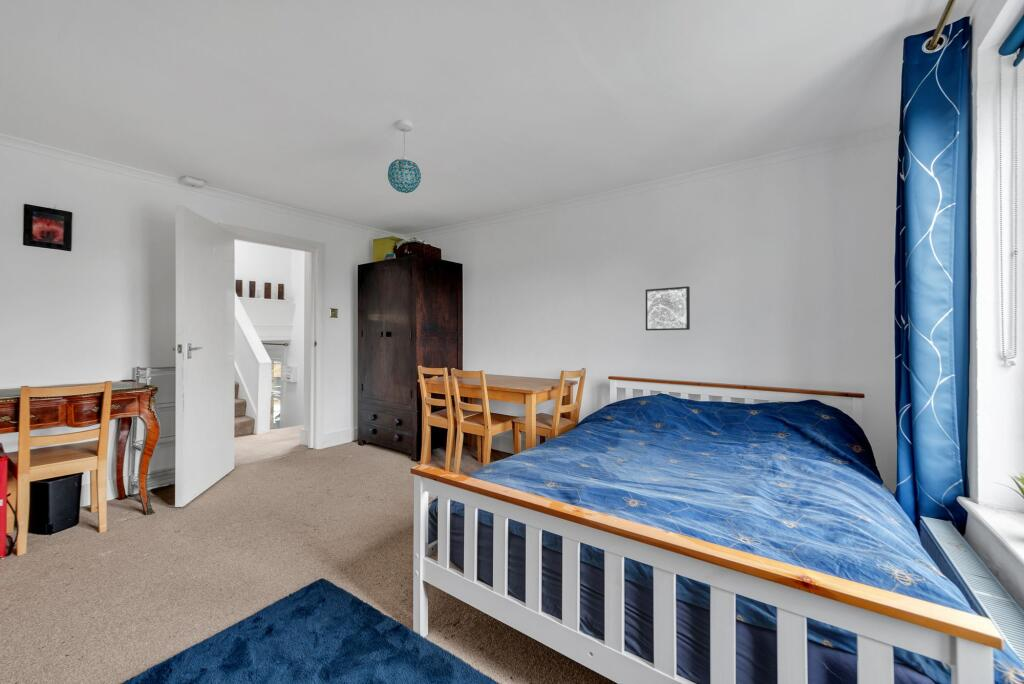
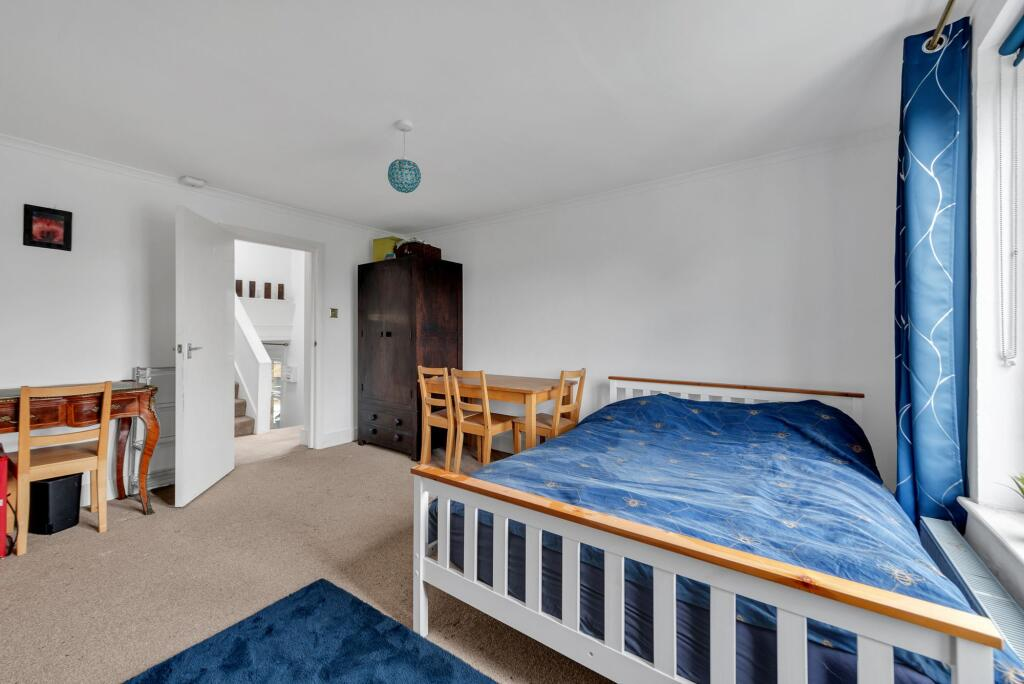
- wall art [645,285,691,332]
